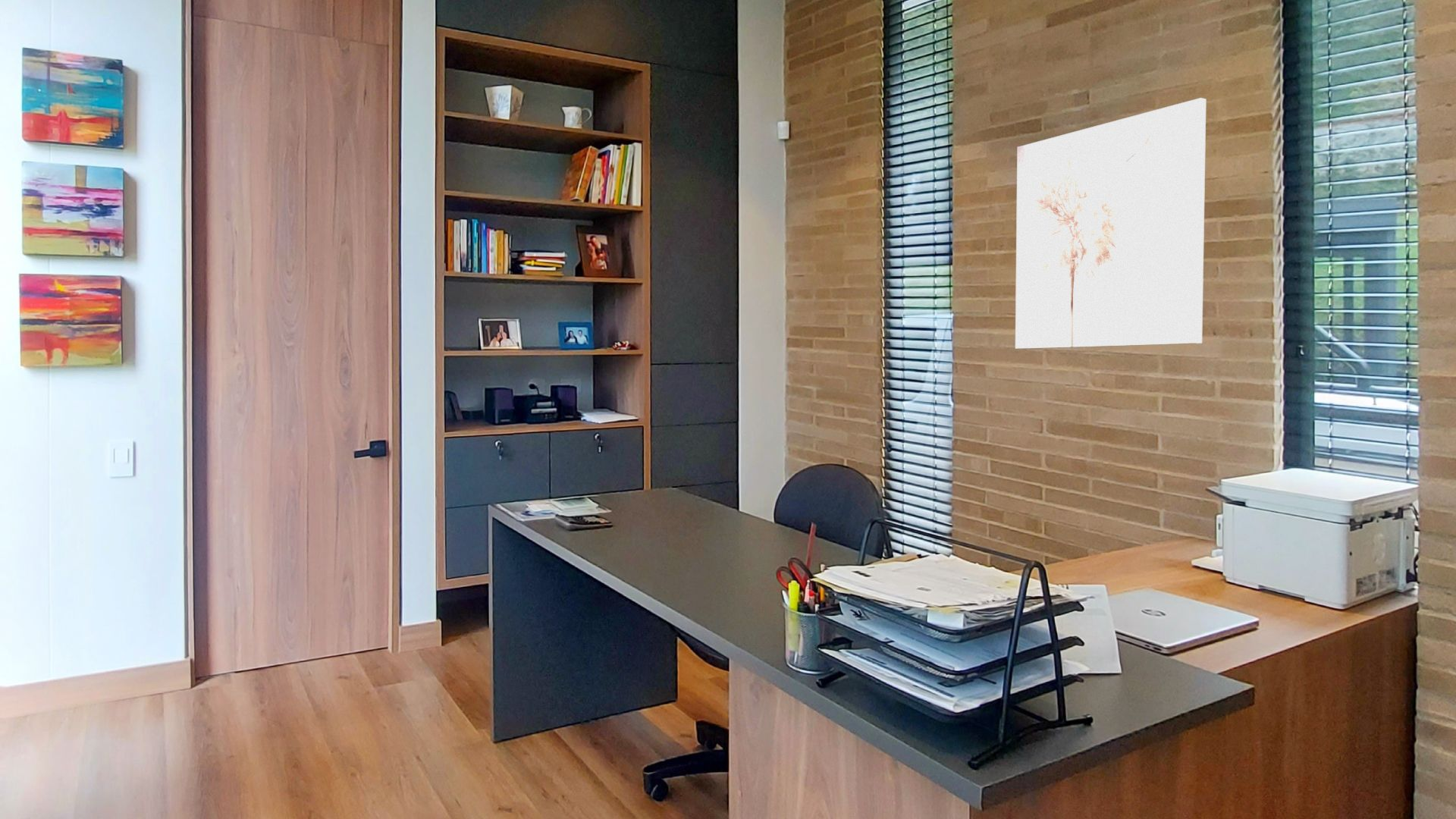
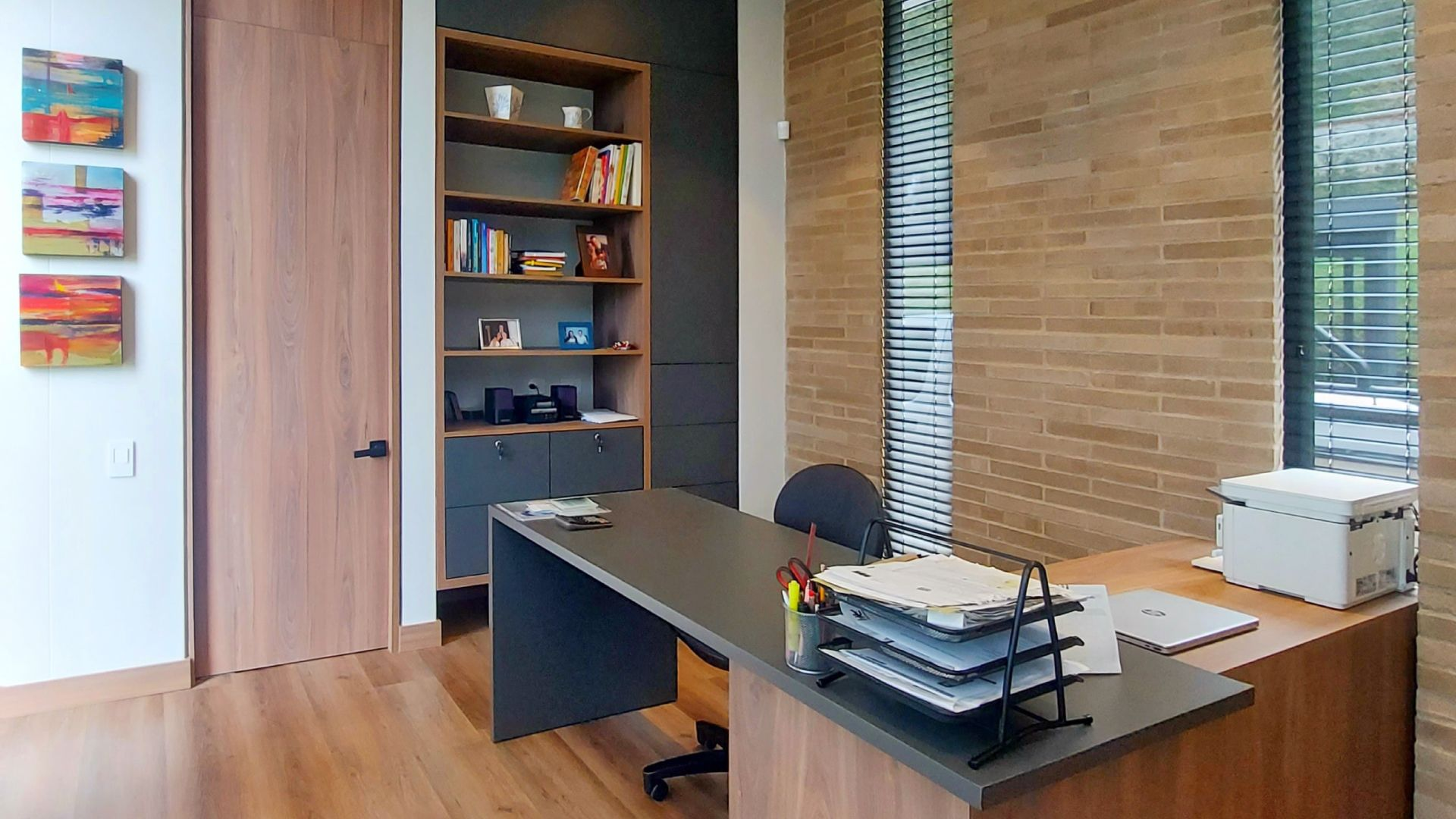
- wall art [1015,97,1207,350]
